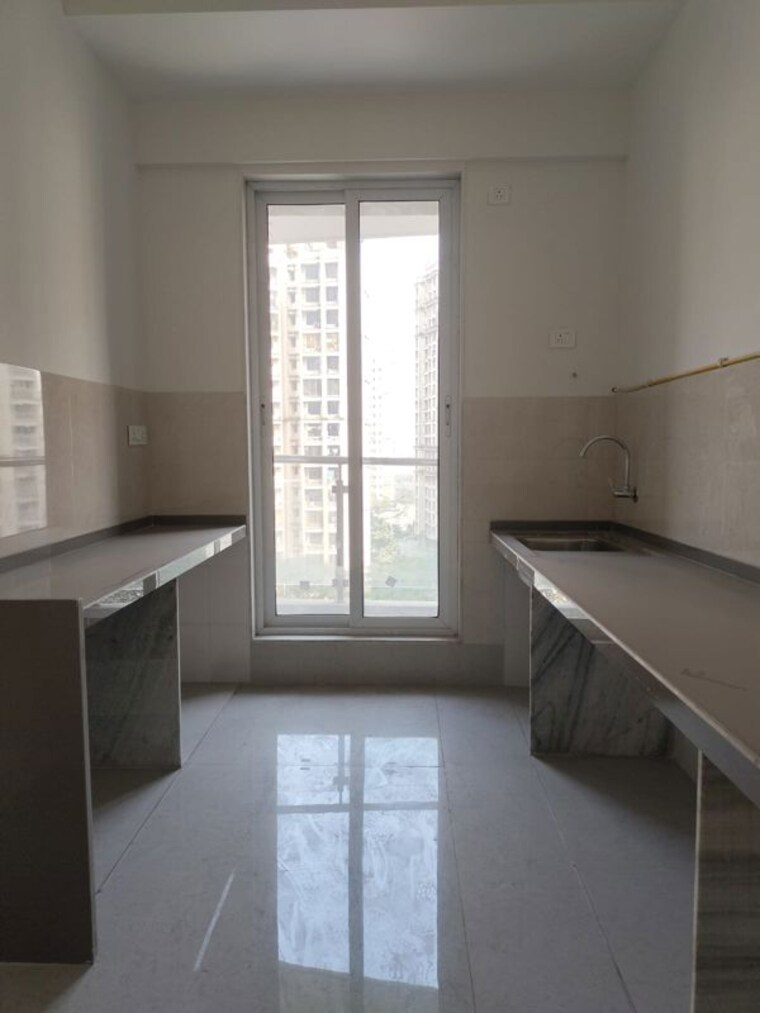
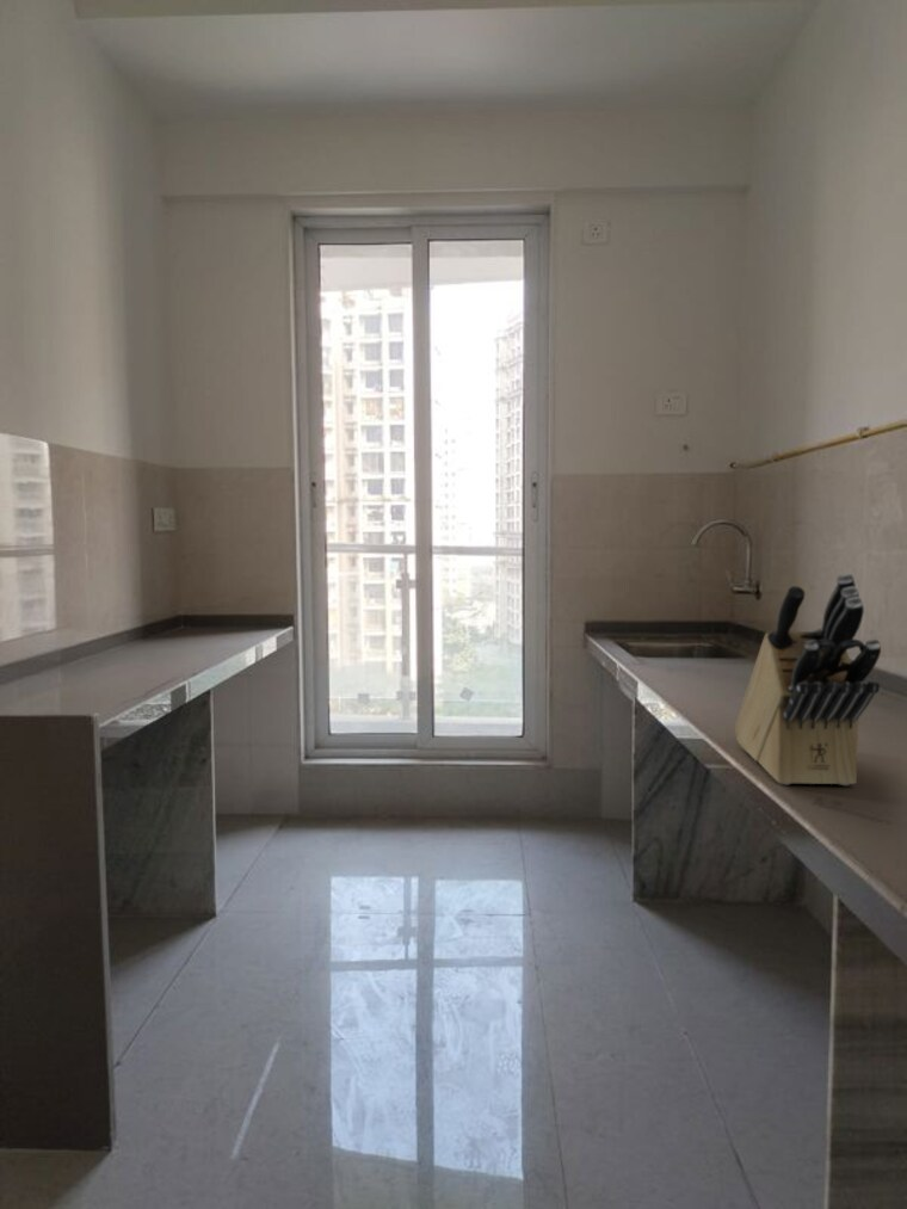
+ knife block [734,572,882,787]
